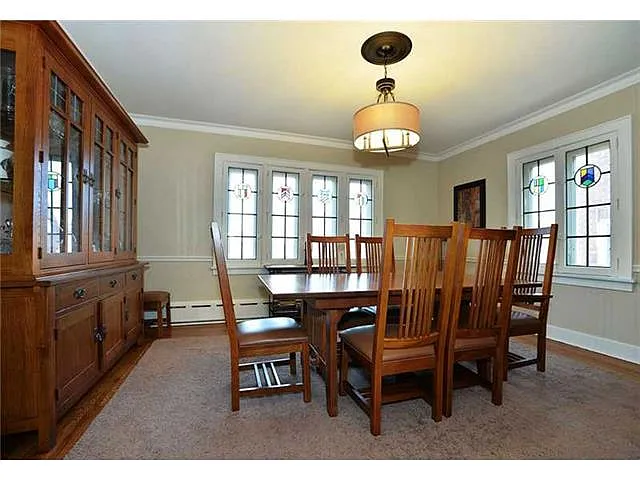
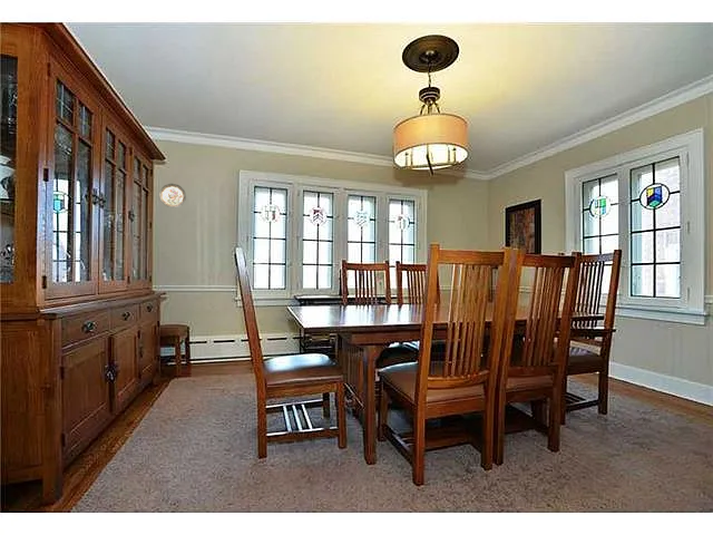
+ decorative plate [158,183,187,208]
